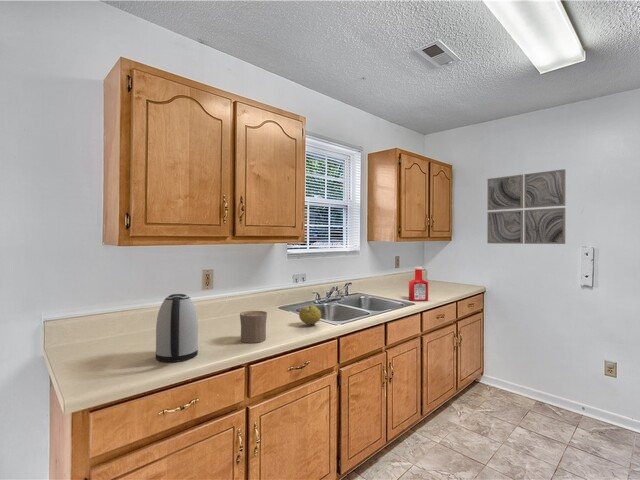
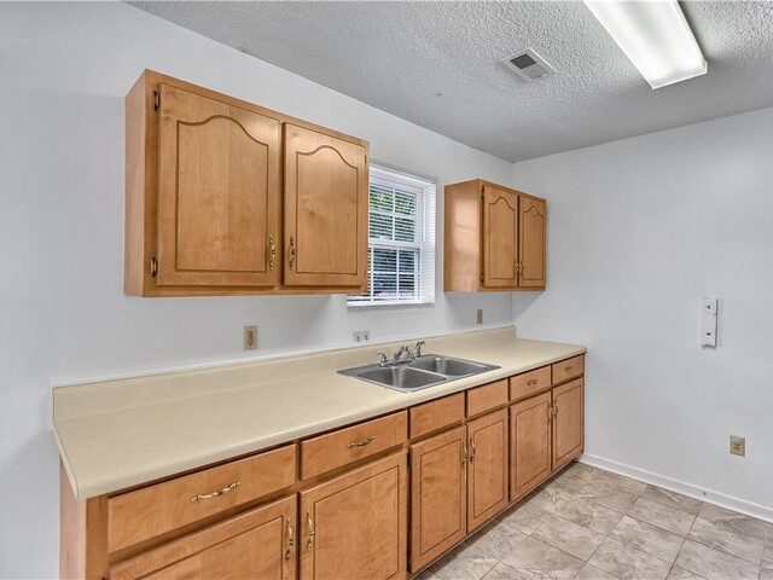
- cup [239,310,268,344]
- soap bottle [408,266,429,302]
- fruit [298,304,322,326]
- kettle [154,293,199,363]
- wall art [486,168,567,245]
